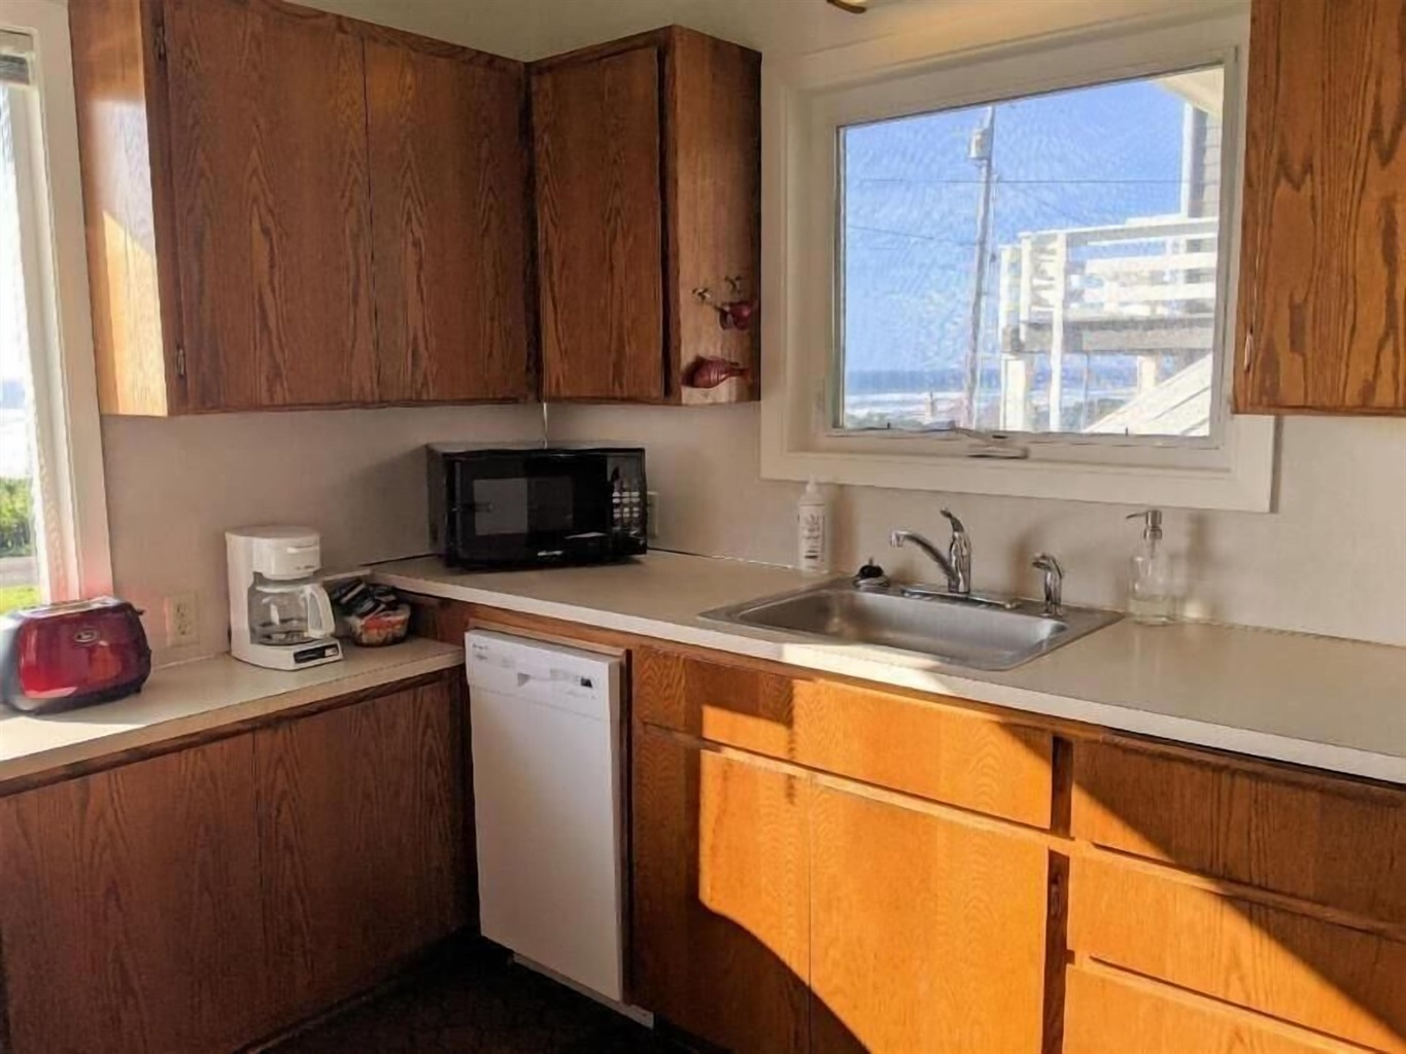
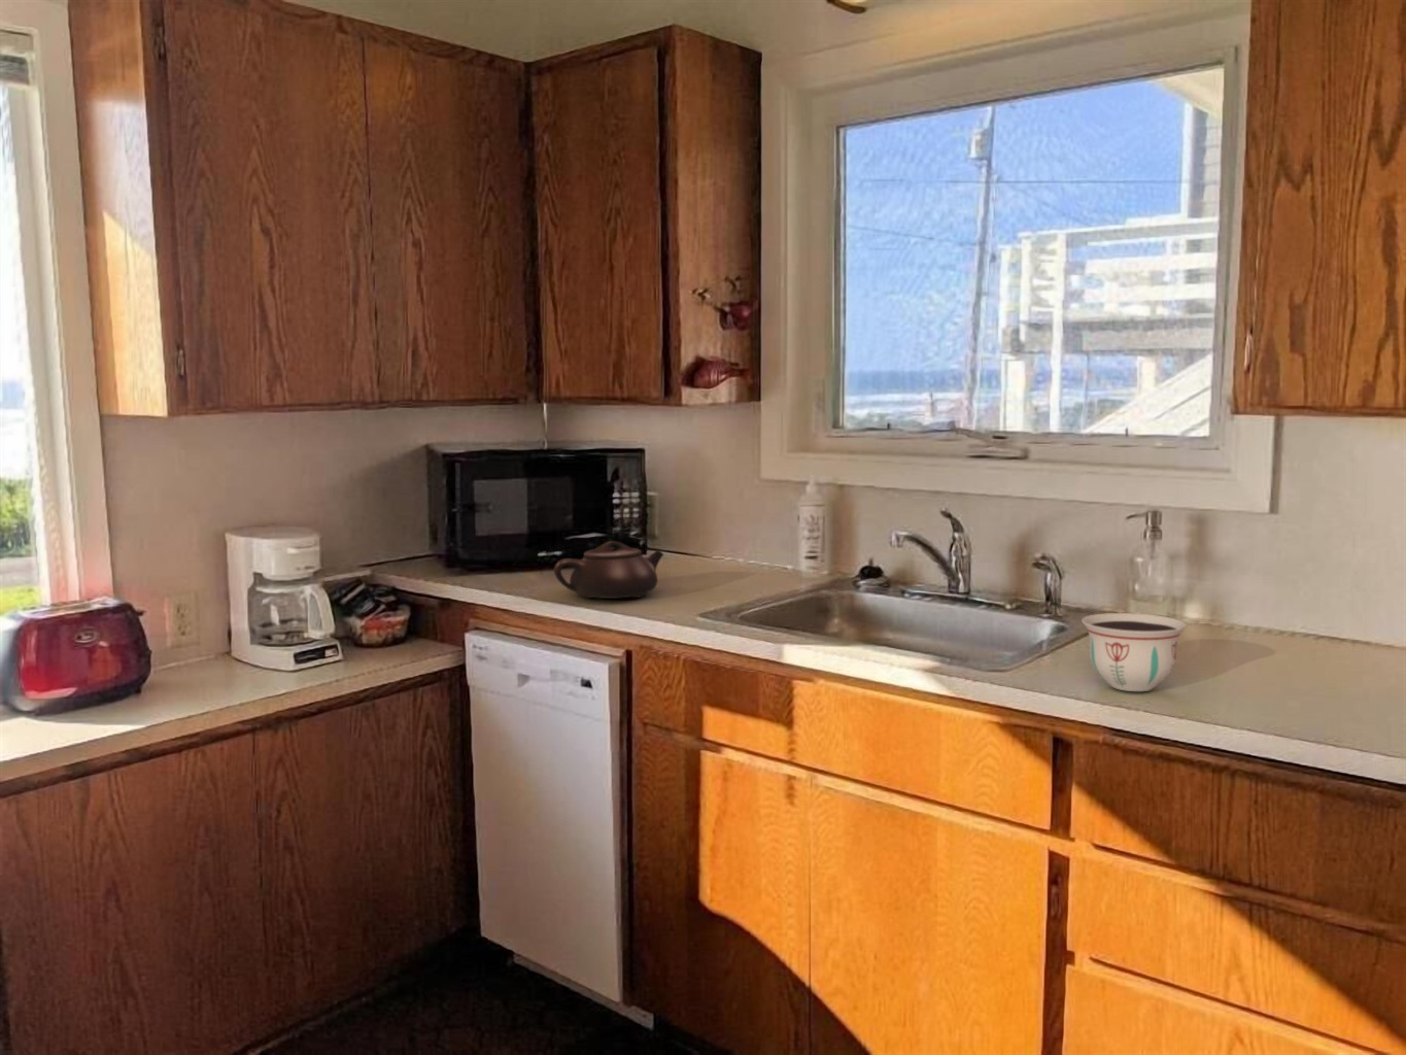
+ bowl [1080,612,1188,693]
+ teapot [553,540,665,600]
